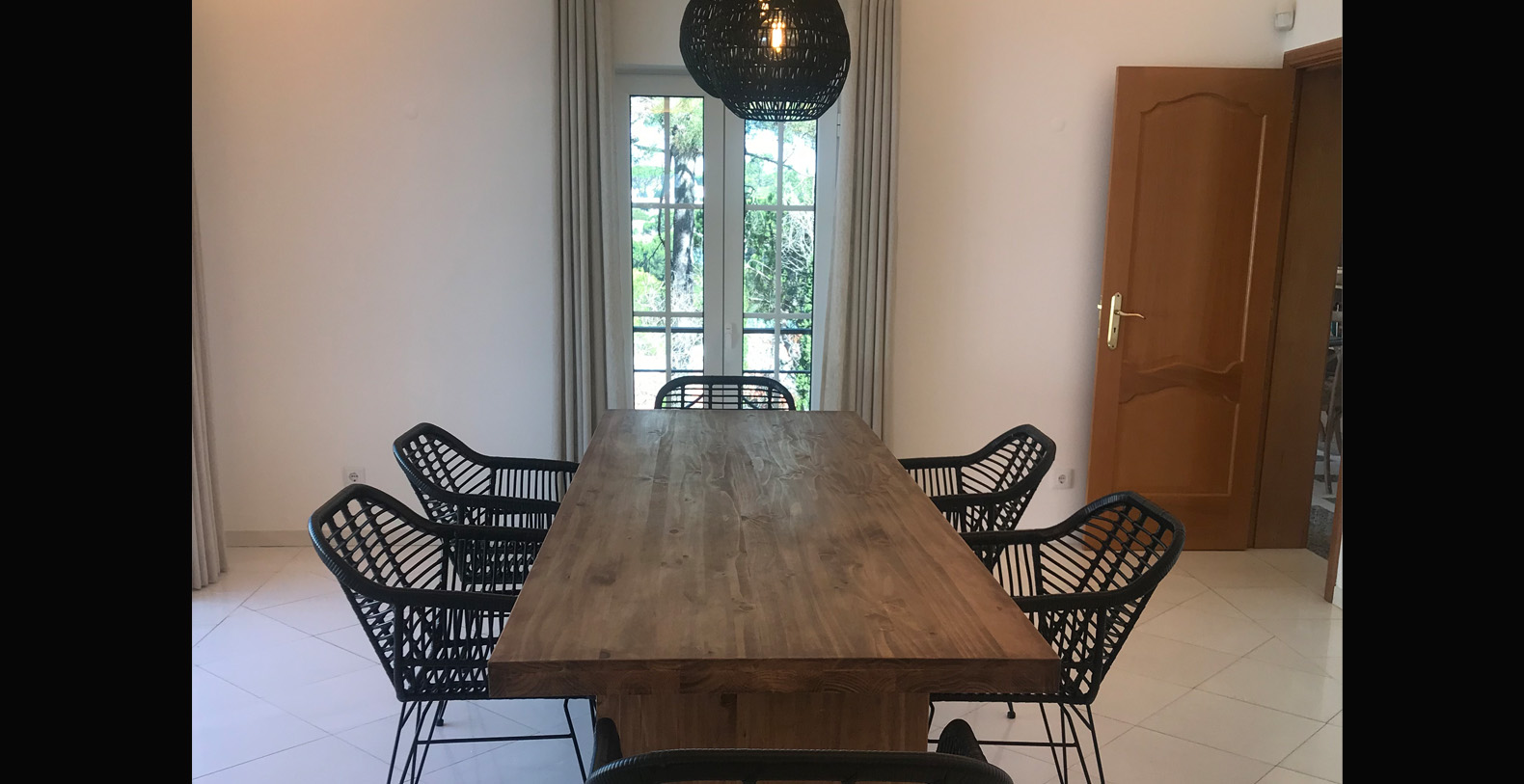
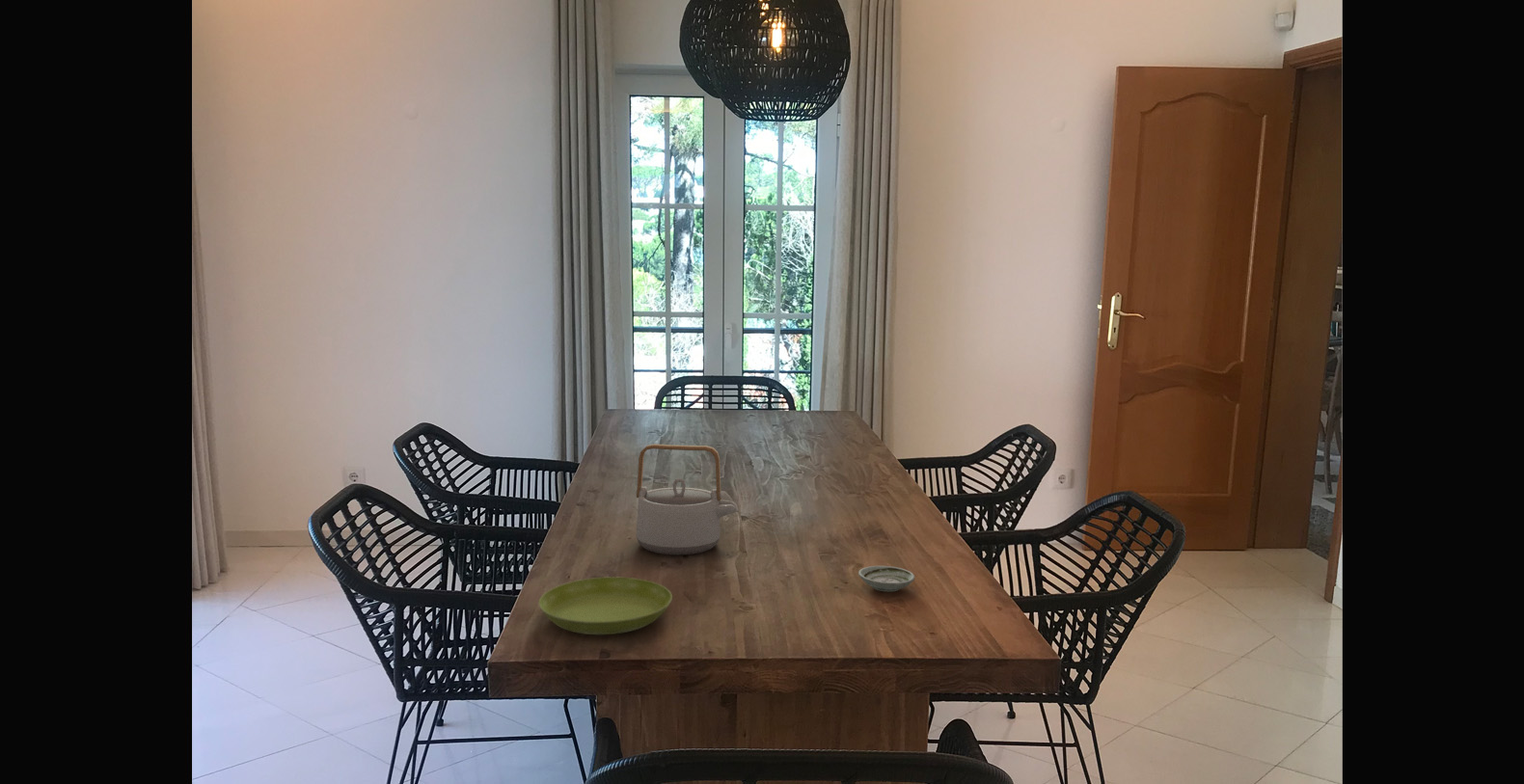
+ saucer [857,565,915,593]
+ saucer [538,576,673,635]
+ teapot [635,443,739,555]
